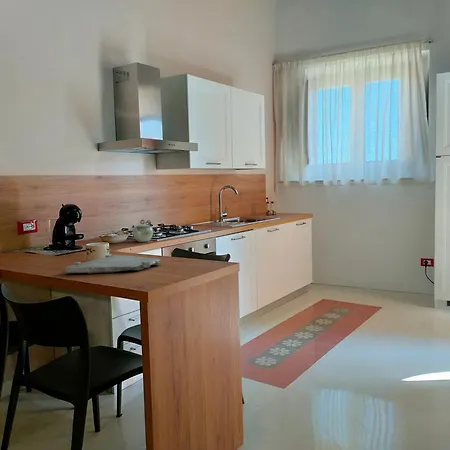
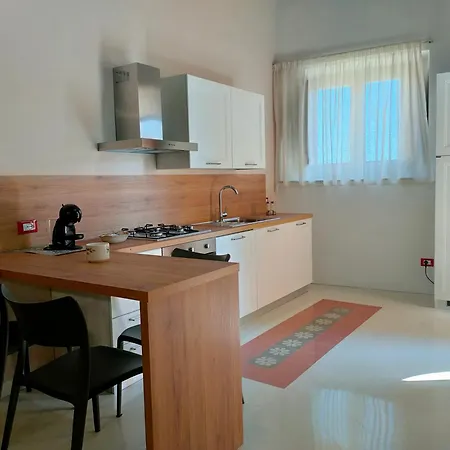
- teapot [131,219,154,243]
- cutting board [64,253,162,275]
